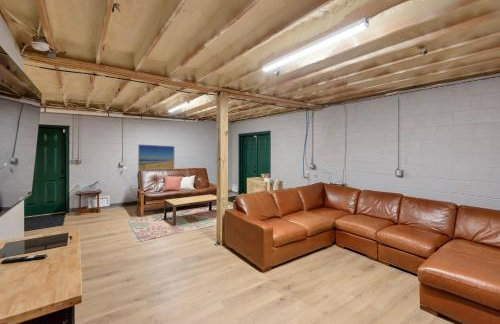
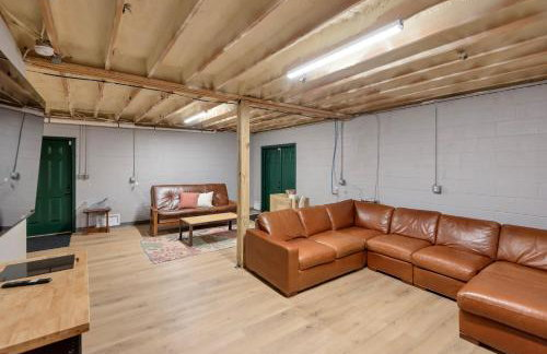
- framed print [137,144,175,172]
